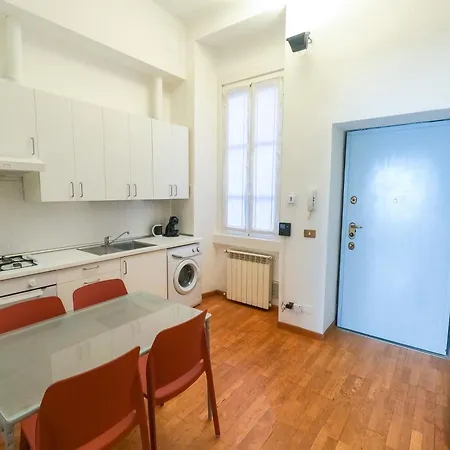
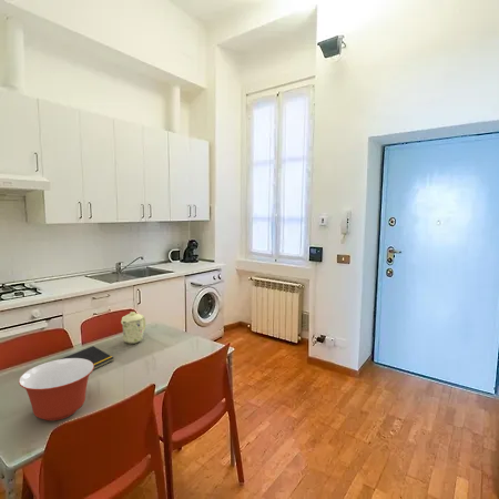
+ notepad [60,345,114,370]
+ mug [120,310,146,345]
+ mixing bowl [18,358,94,421]
